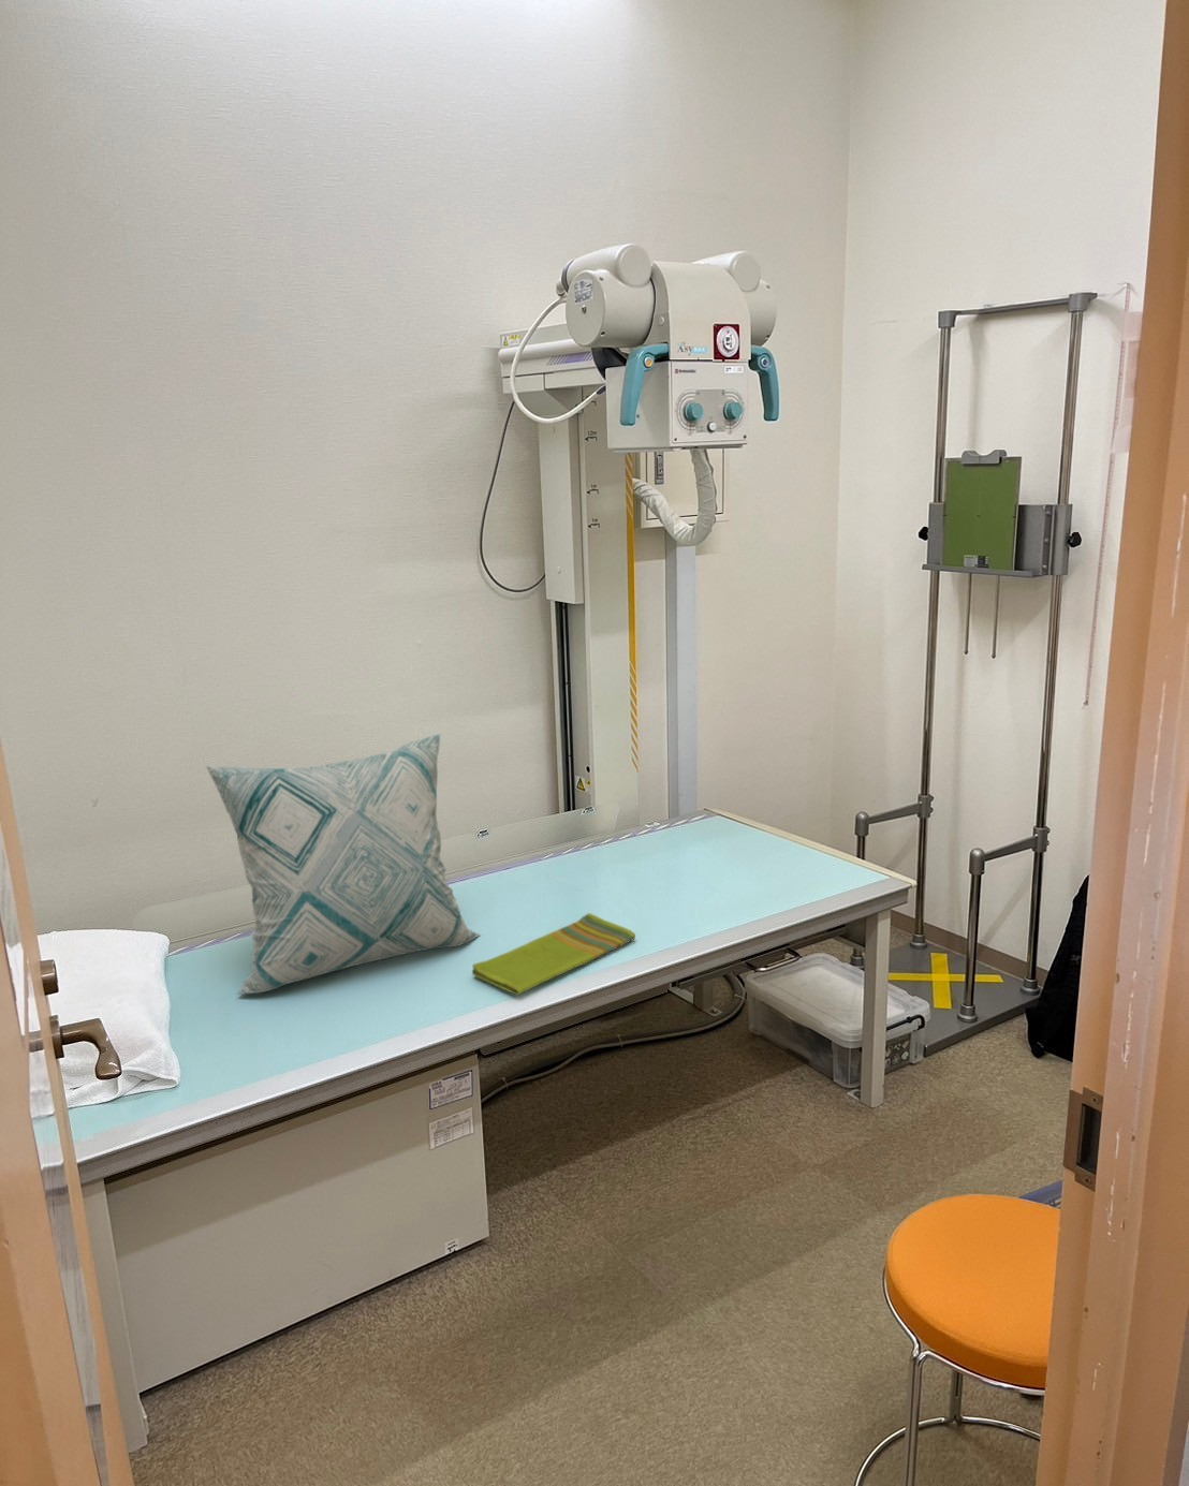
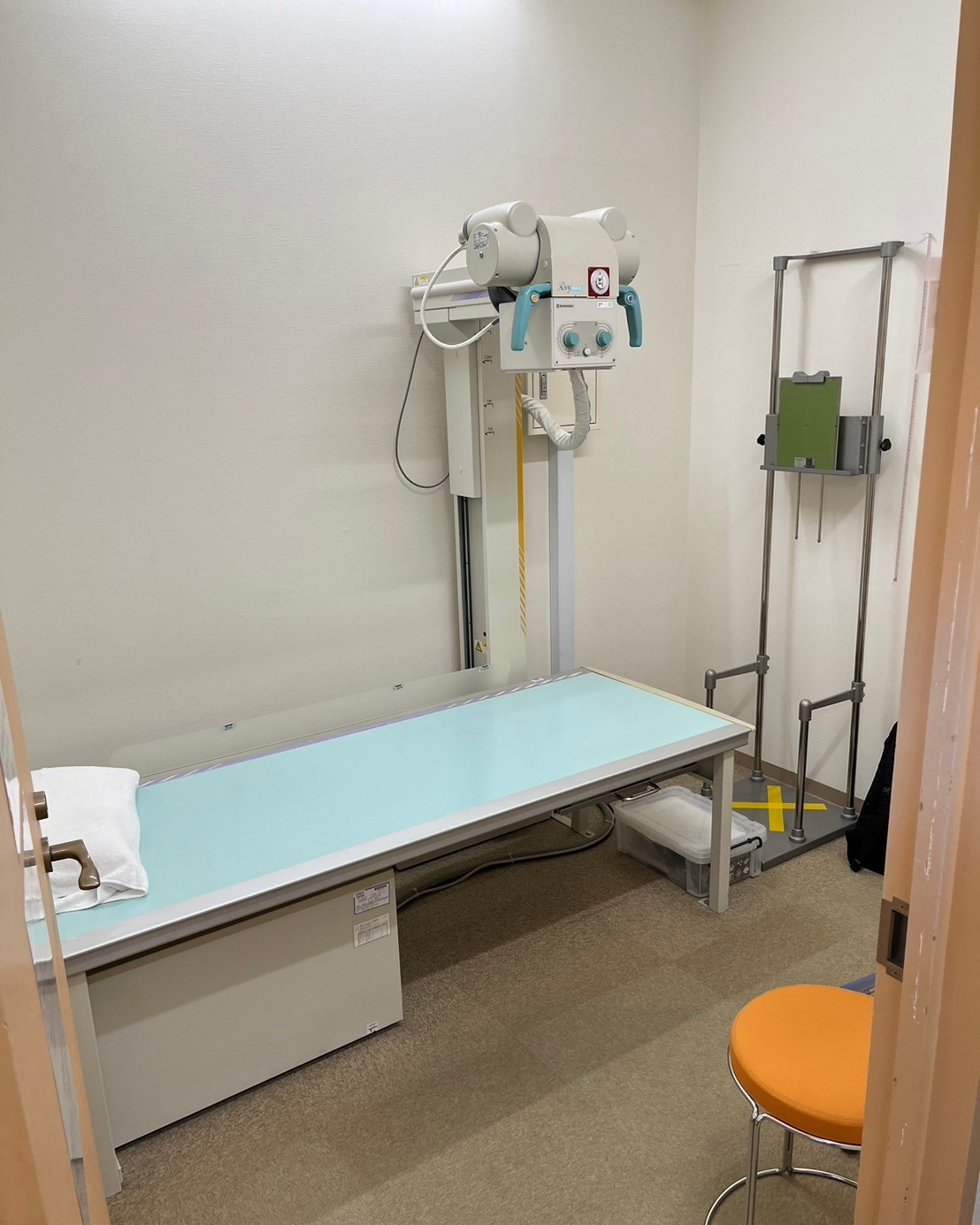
- decorative pillow [205,731,483,996]
- dish towel [471,912,636,997]
